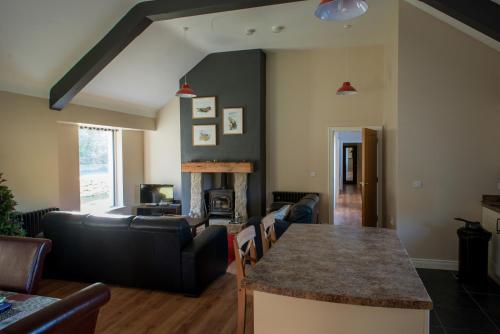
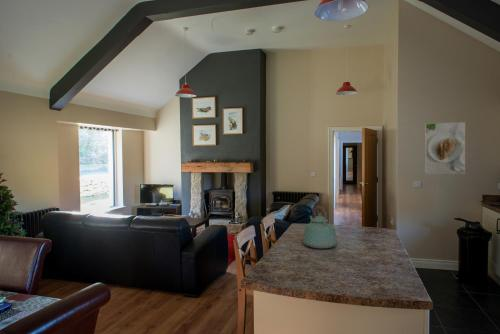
+ kettle [302,204,338,250]
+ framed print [424,121,466,175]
